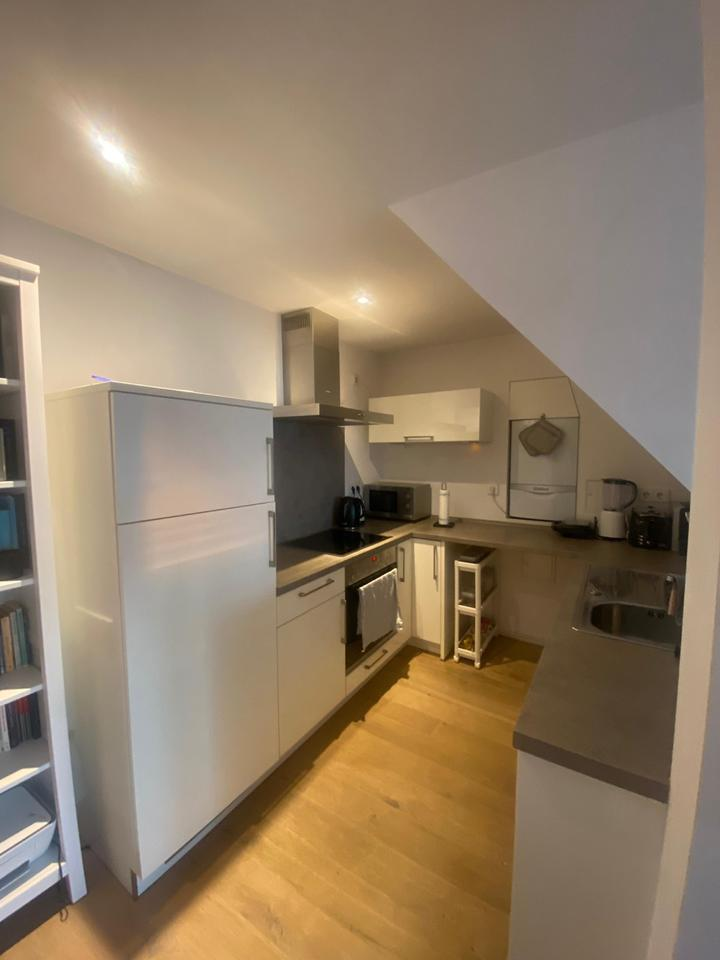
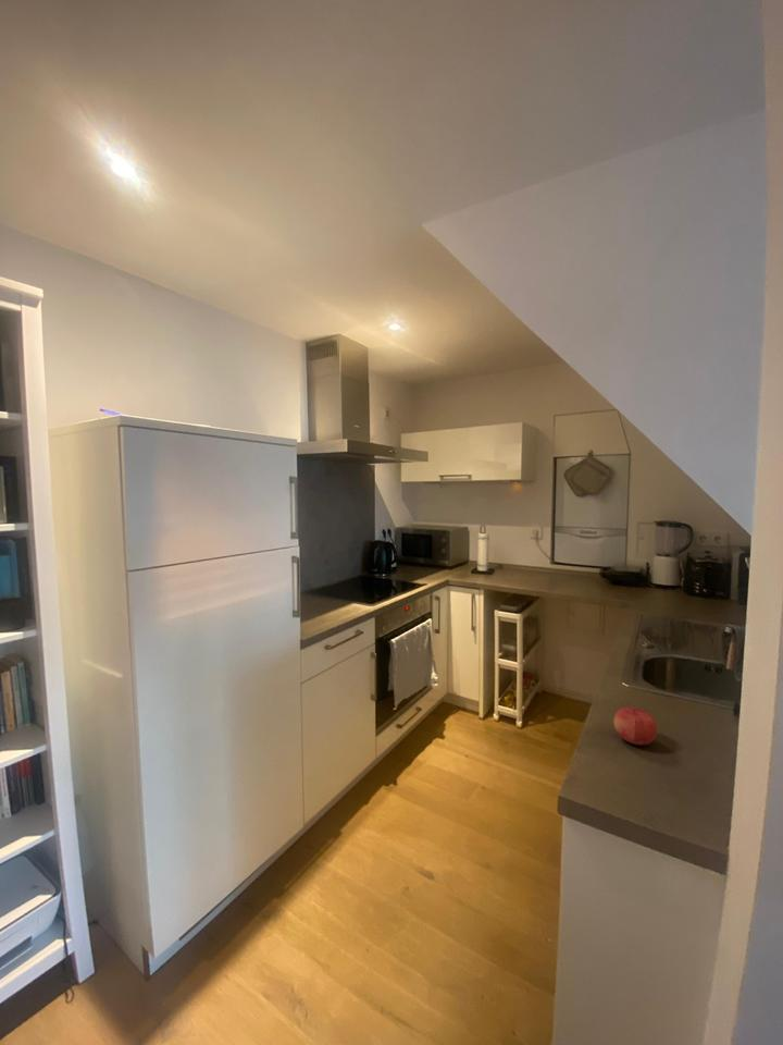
+ fruit [612,706,659,746]
